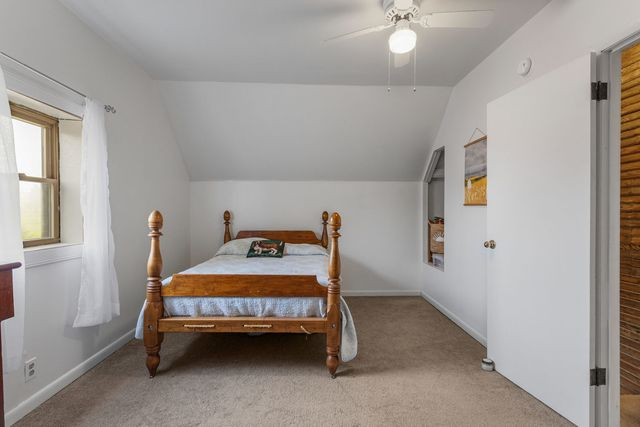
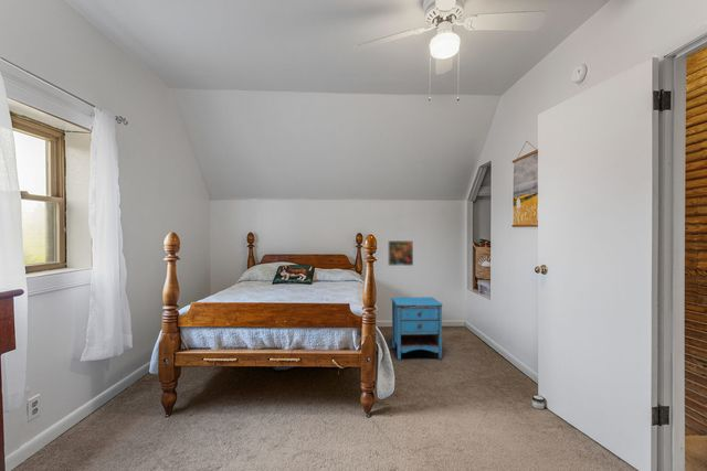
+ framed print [387,239,414,267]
+ nightstand [390,297,444,361]
